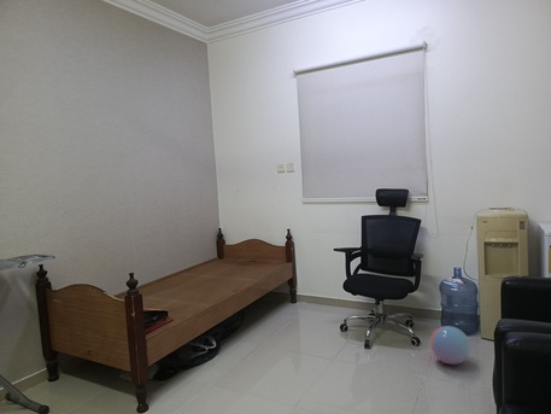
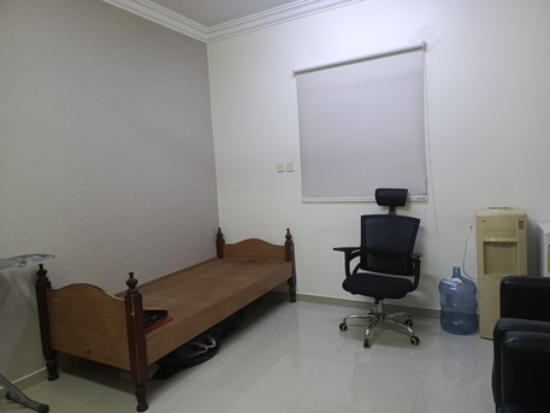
- ball [429,325,471,366]
